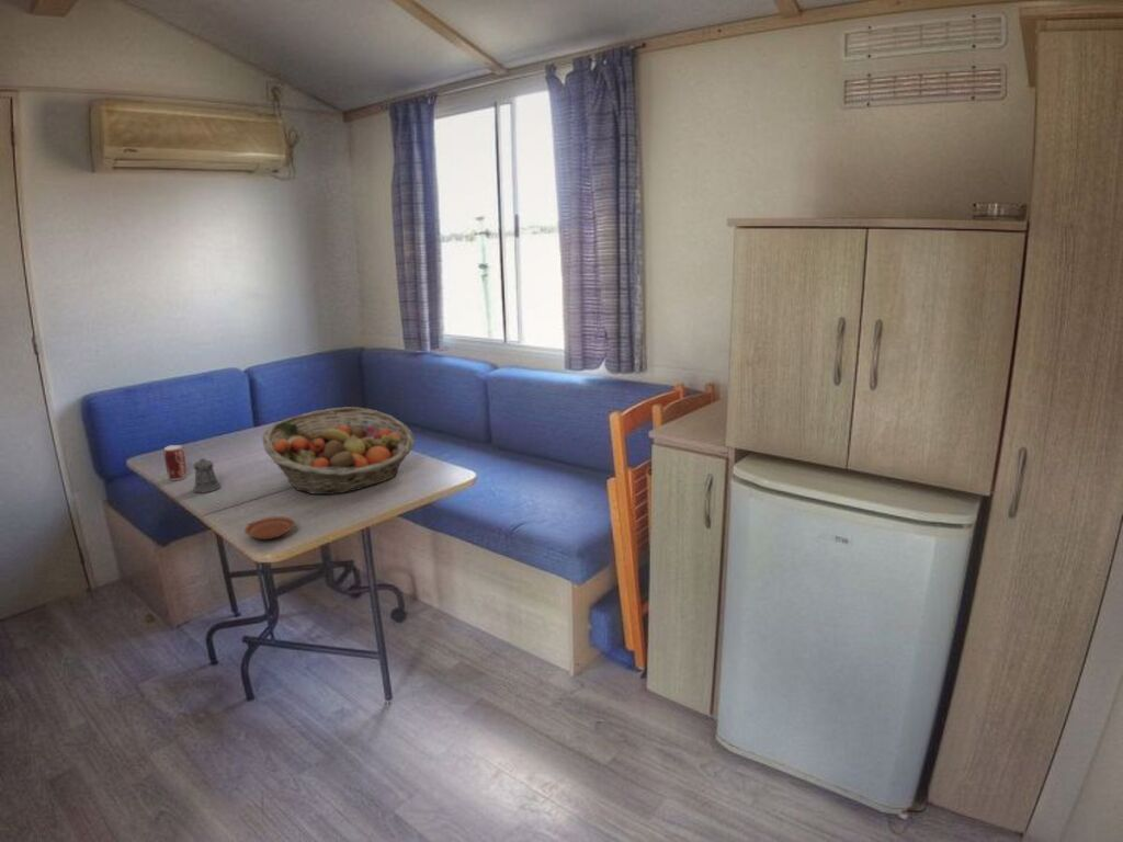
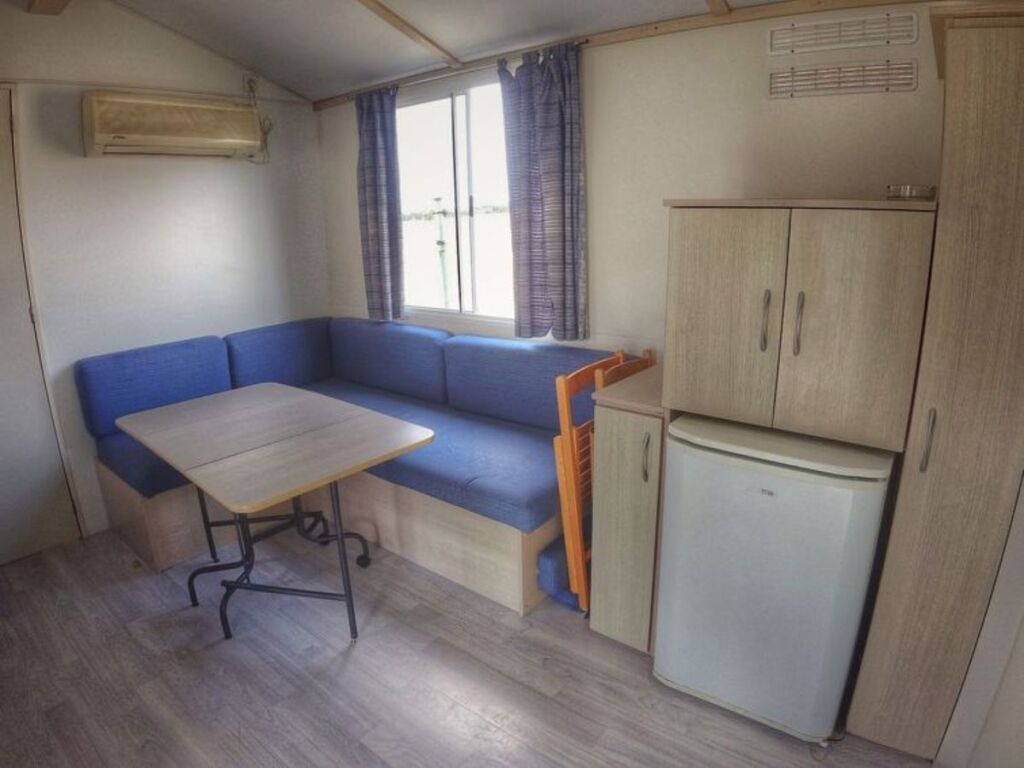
- fruit basket [261,406,416,496]
- pepper shaker [192,457,222,494]
- beverage can [162,444,189,481]
- plate [243,515,296,541]
